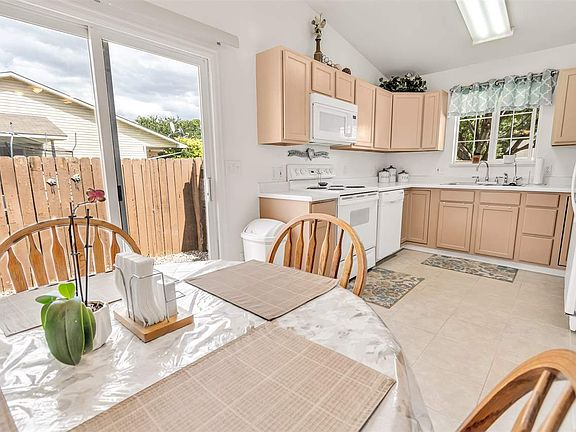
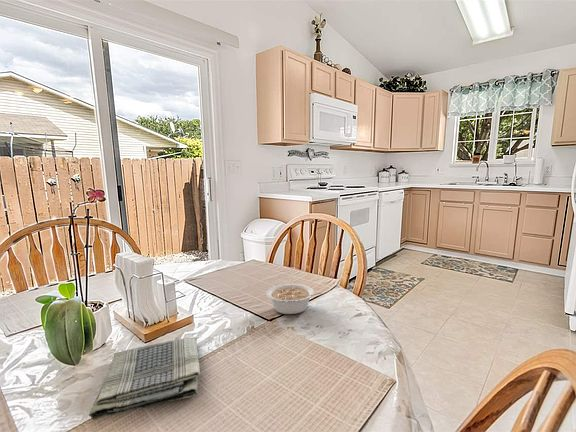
+ legume [266,283,323,315]
+ dish towel [88,336,201,421]
